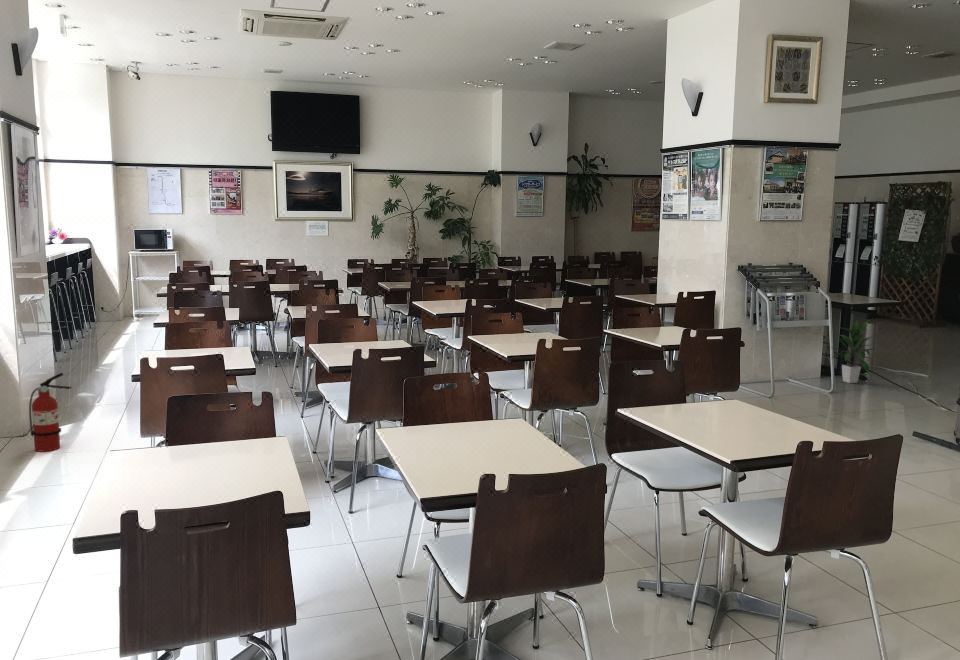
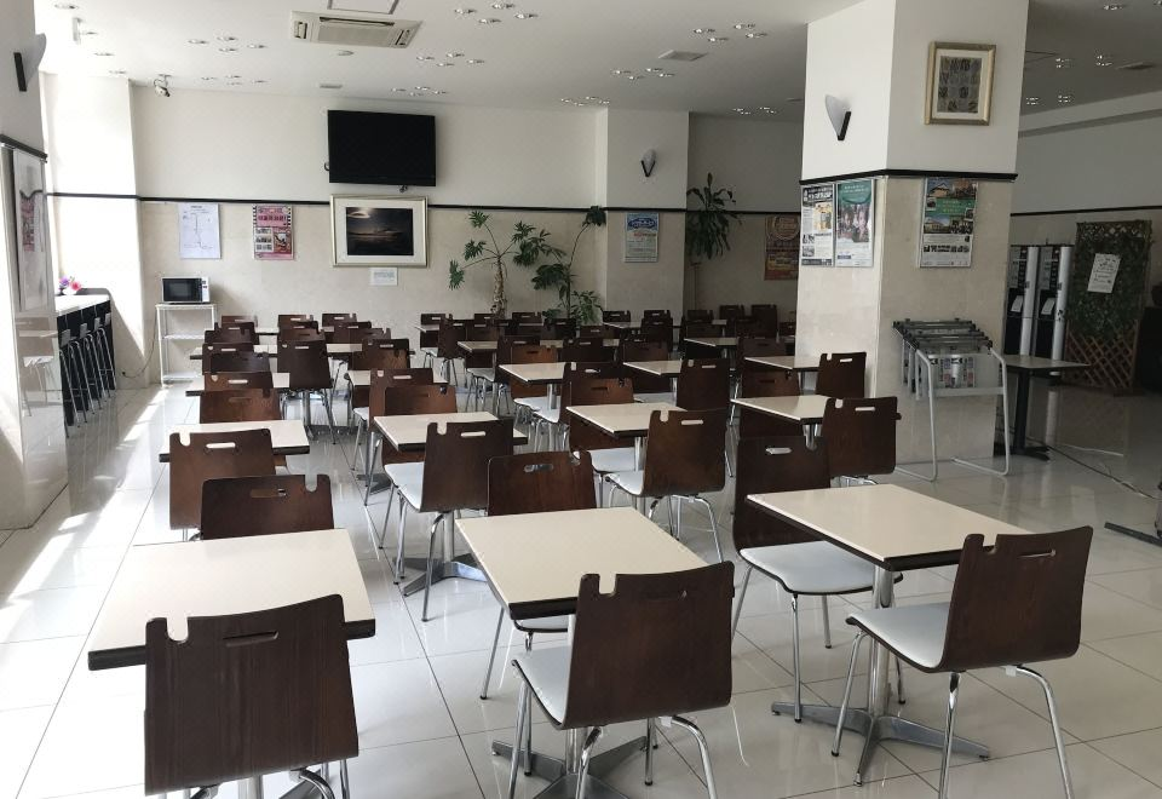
- indoor plant [826,319,878,384]
- fire extinguisher [28,372,73,453]
